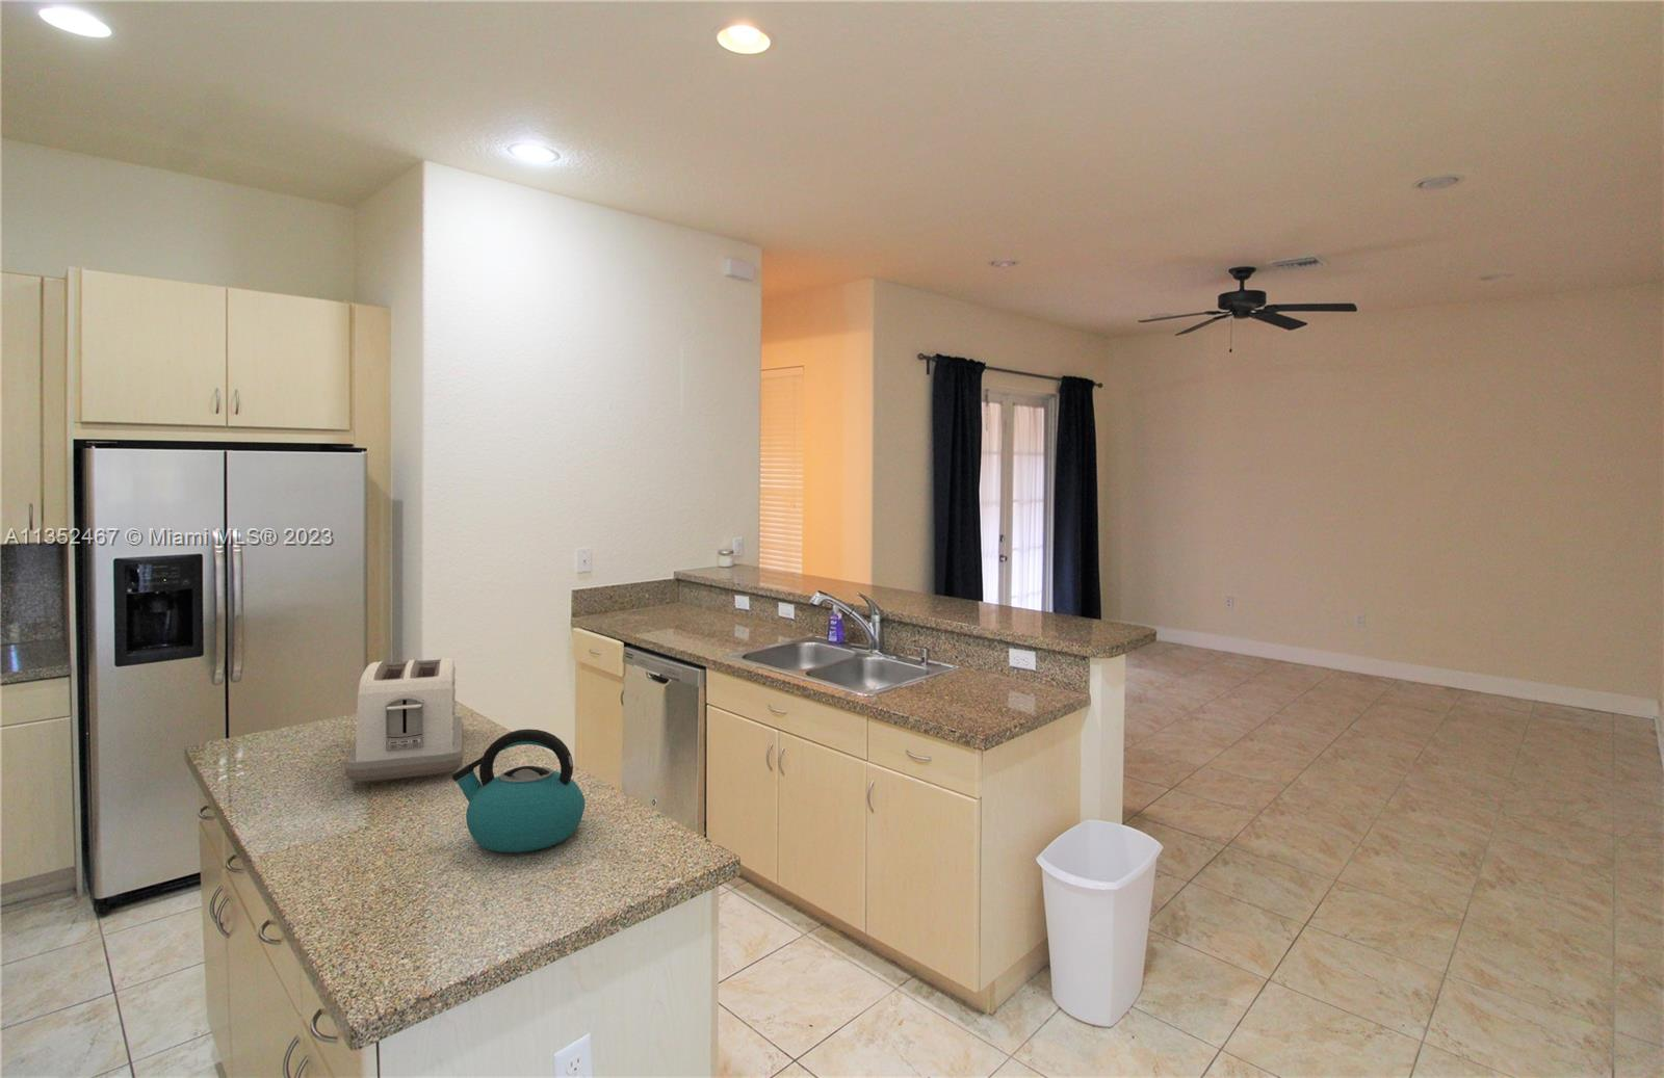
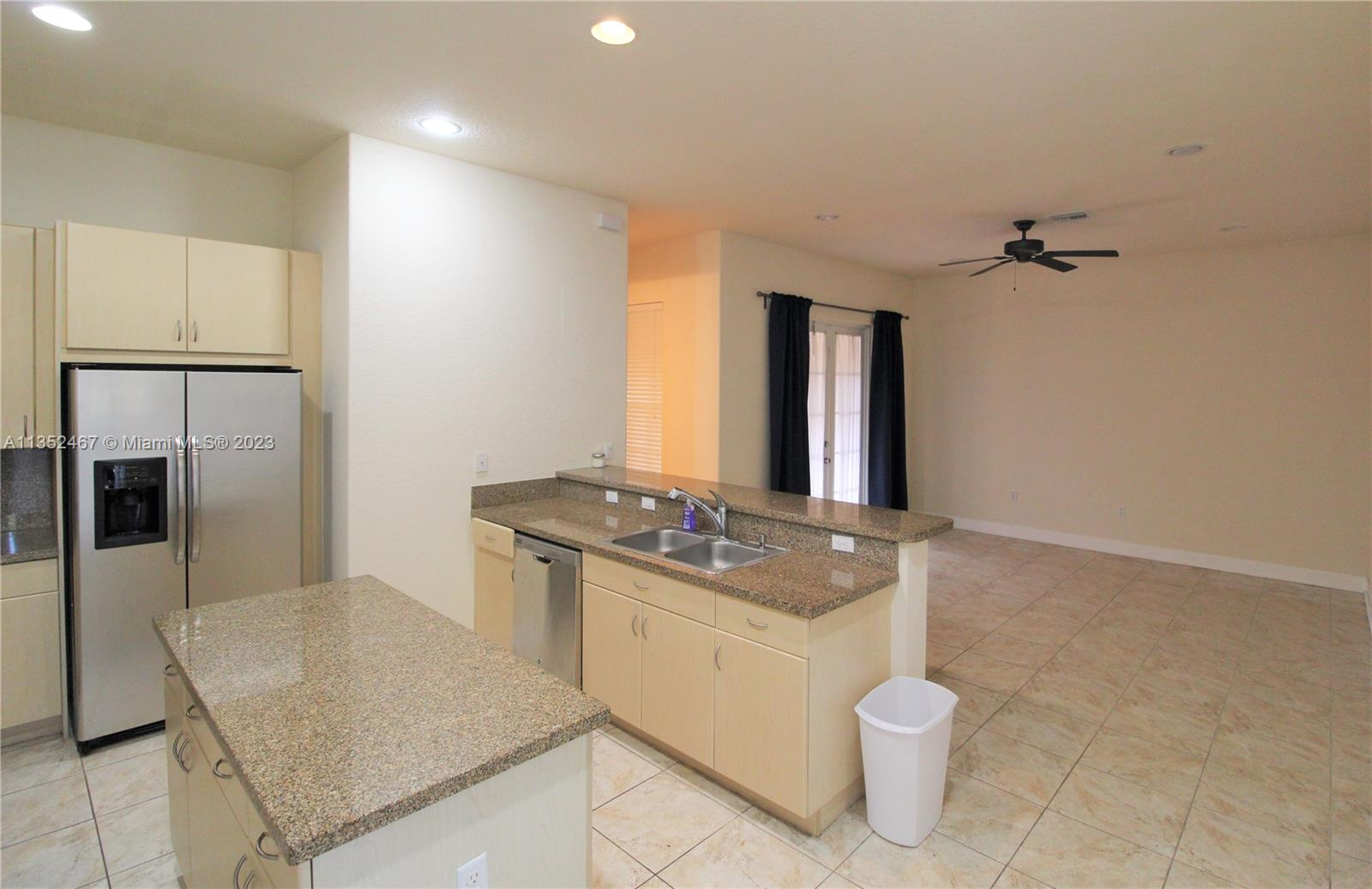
- toaster [344,657,463,783]
- kettle [451,728,586,854]
